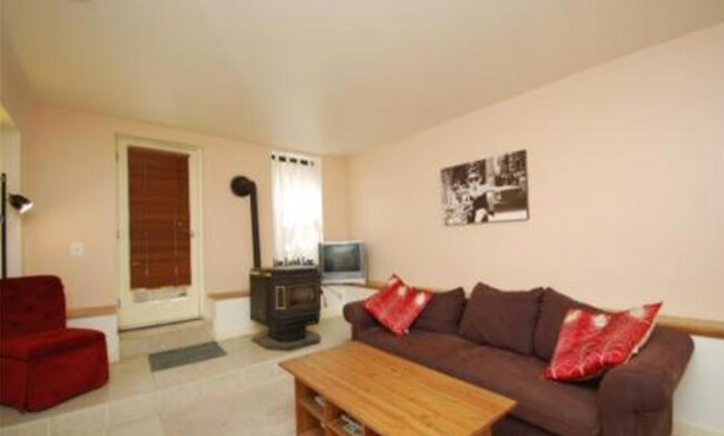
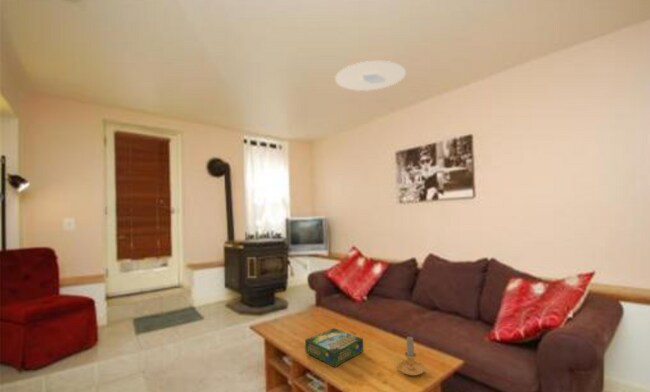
+ candle [396,336,432,377]
+ board game [304,327,365,368]
+ ceiling light [334,60,407,92]
